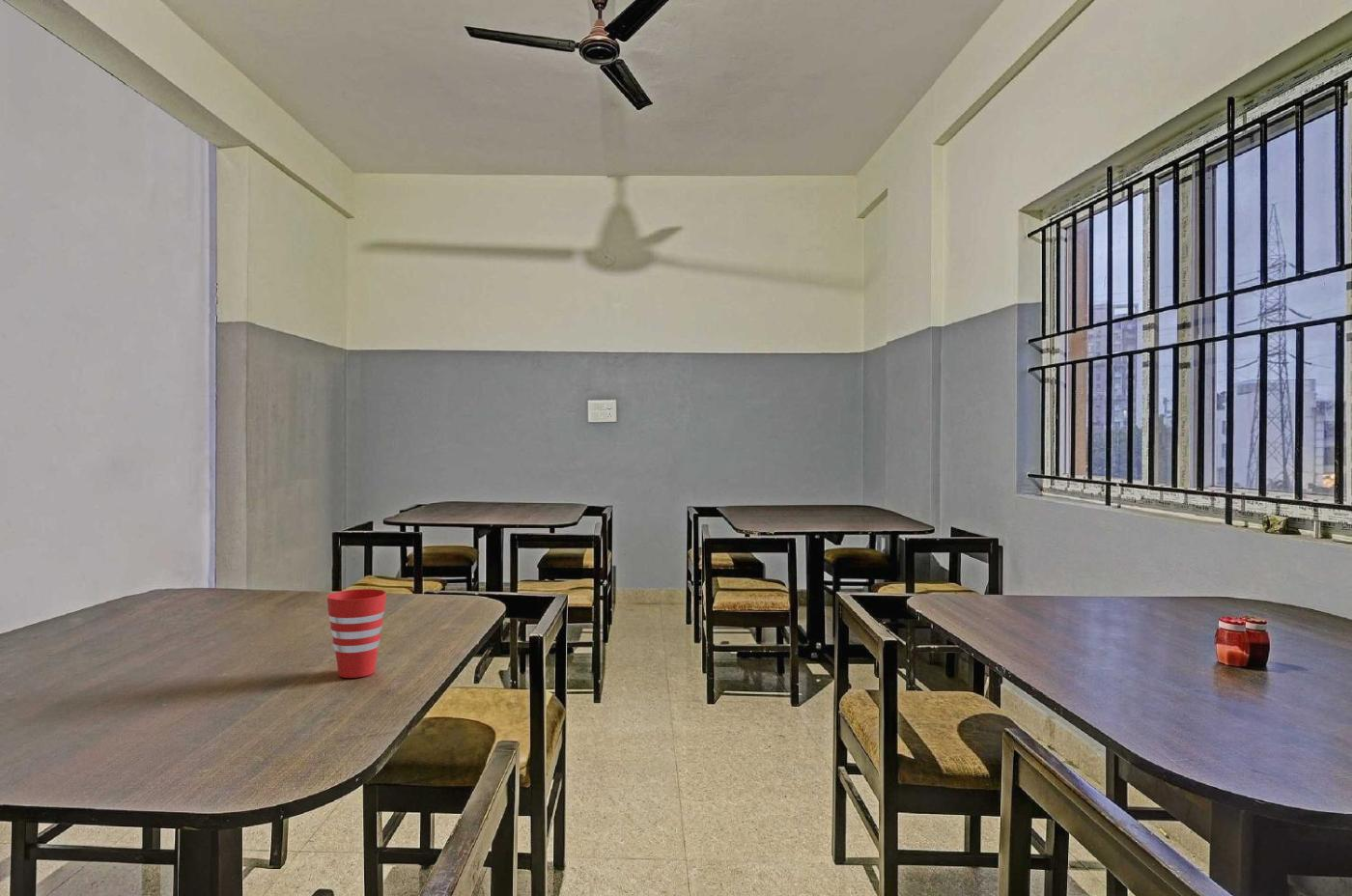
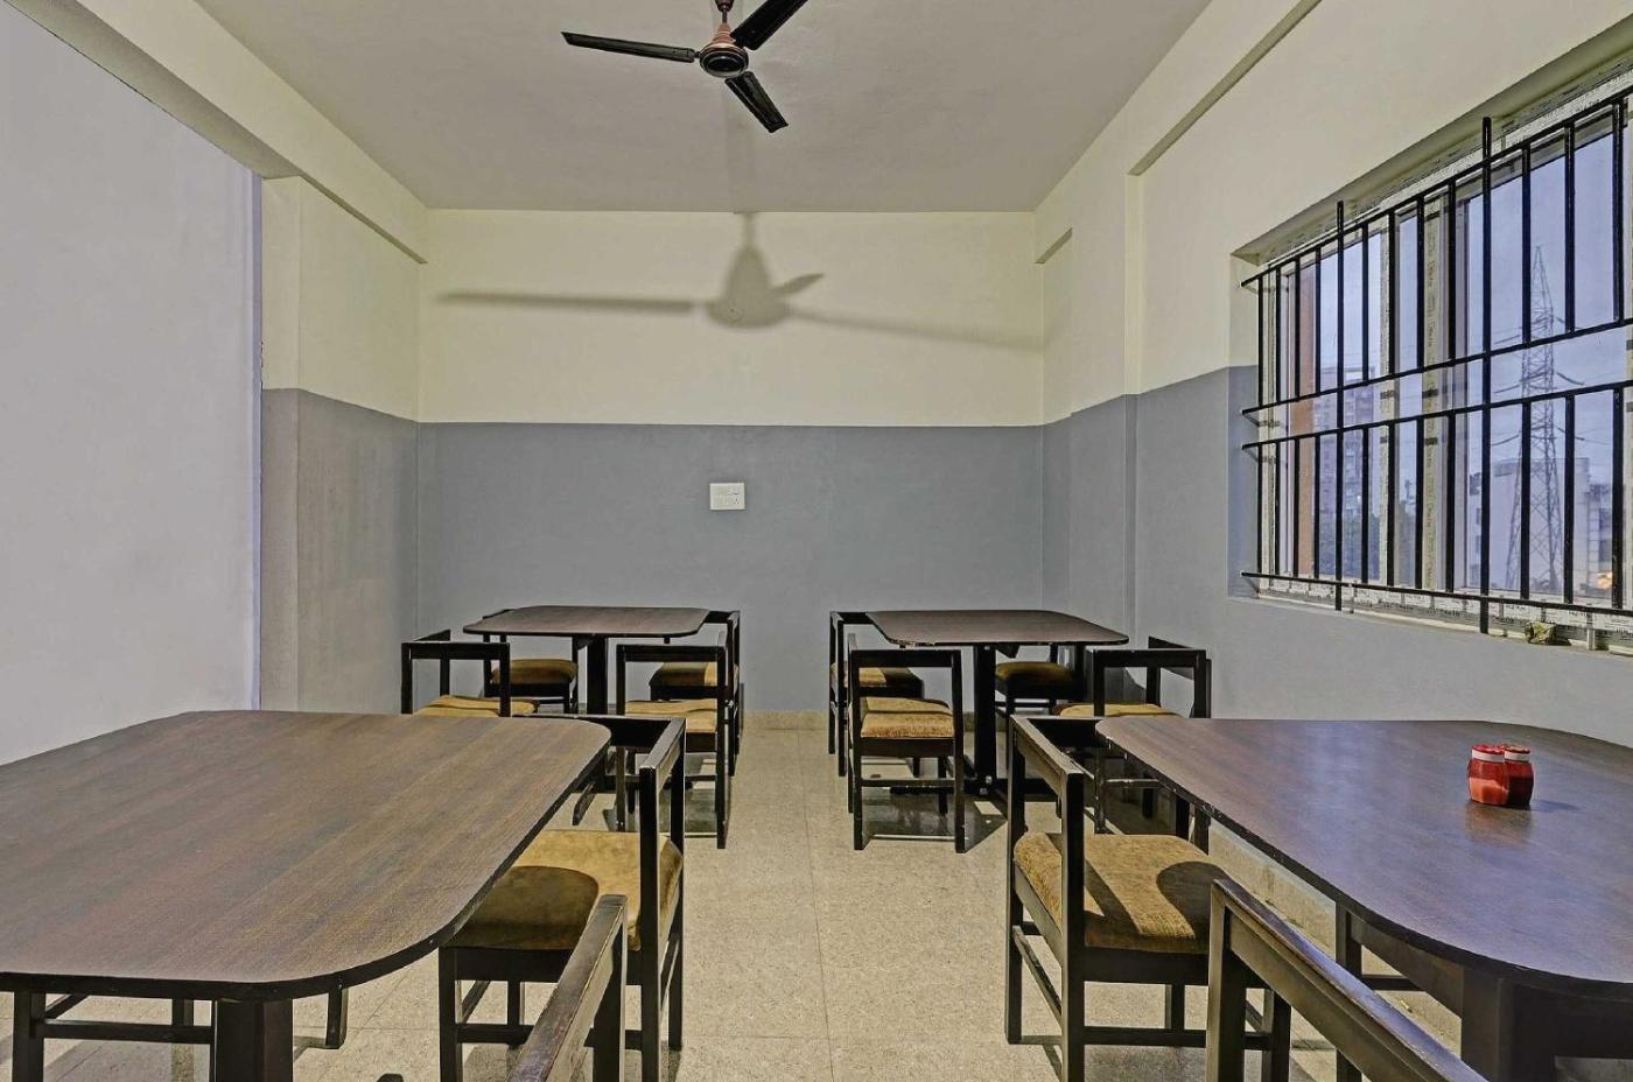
- cup [326,588,387,679]
